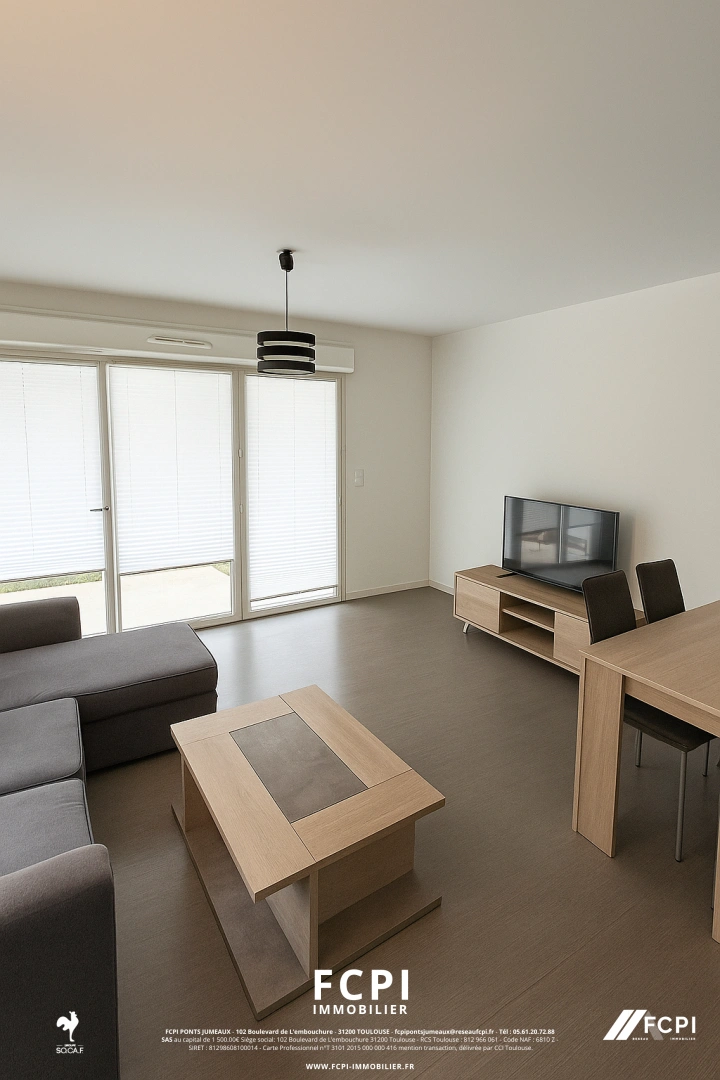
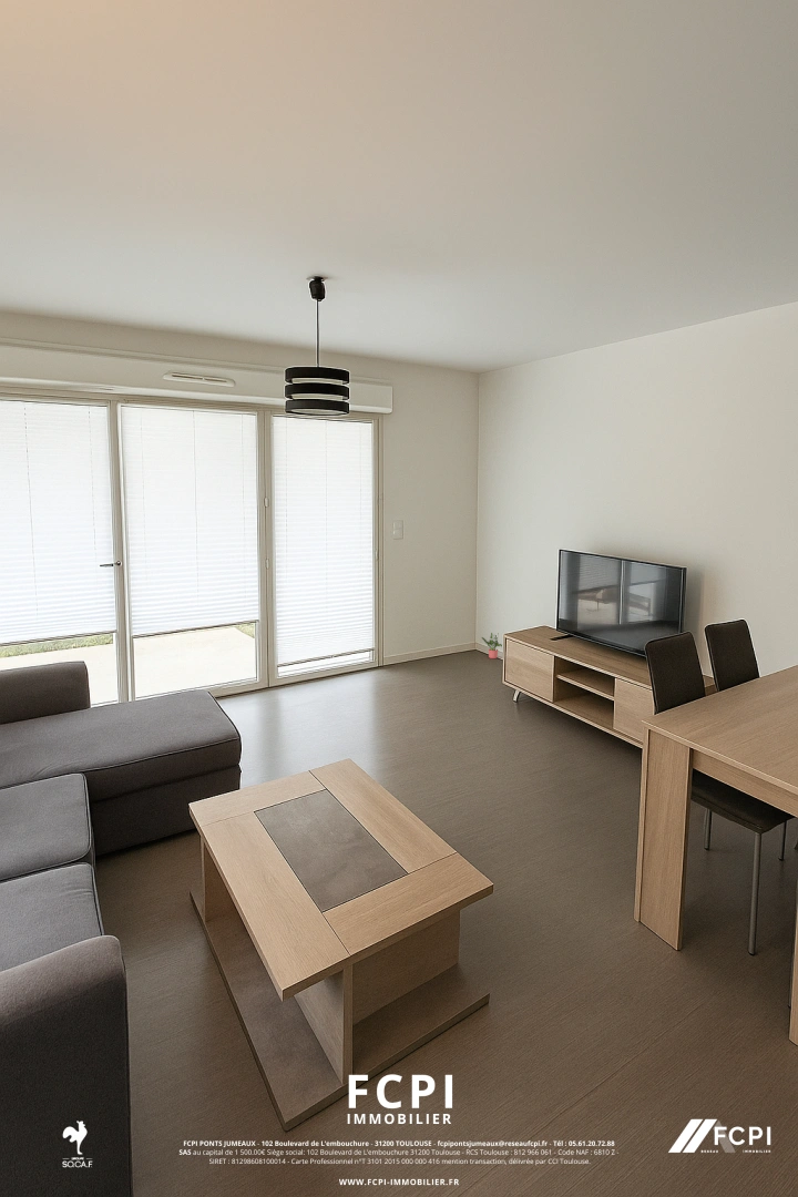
+ potted plant [481,632,503,659]
